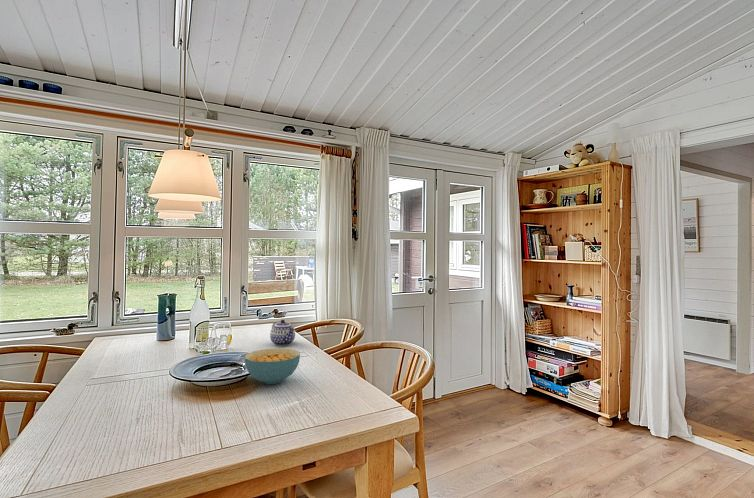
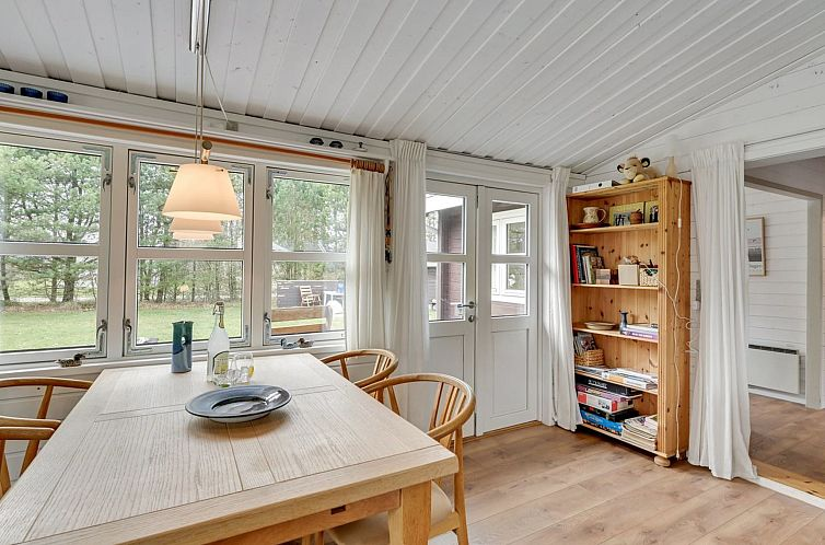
- cereal bowl [244,347,301,385]
- teapot [269,319,296,347]
